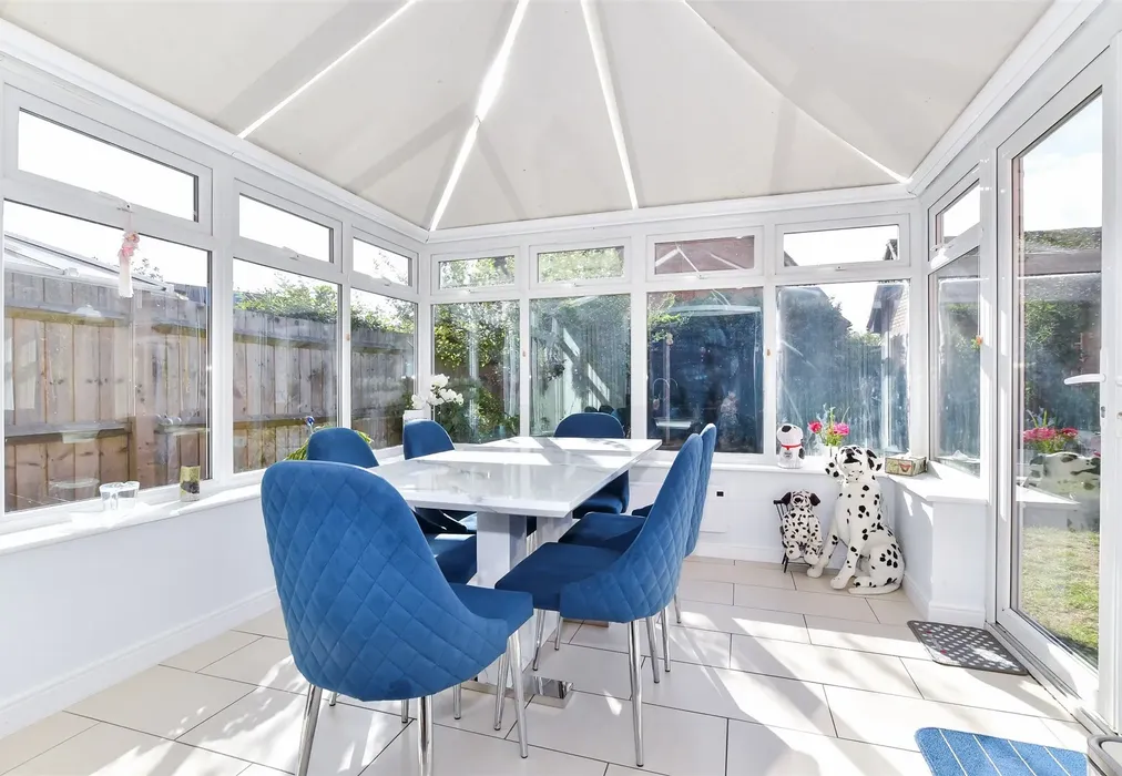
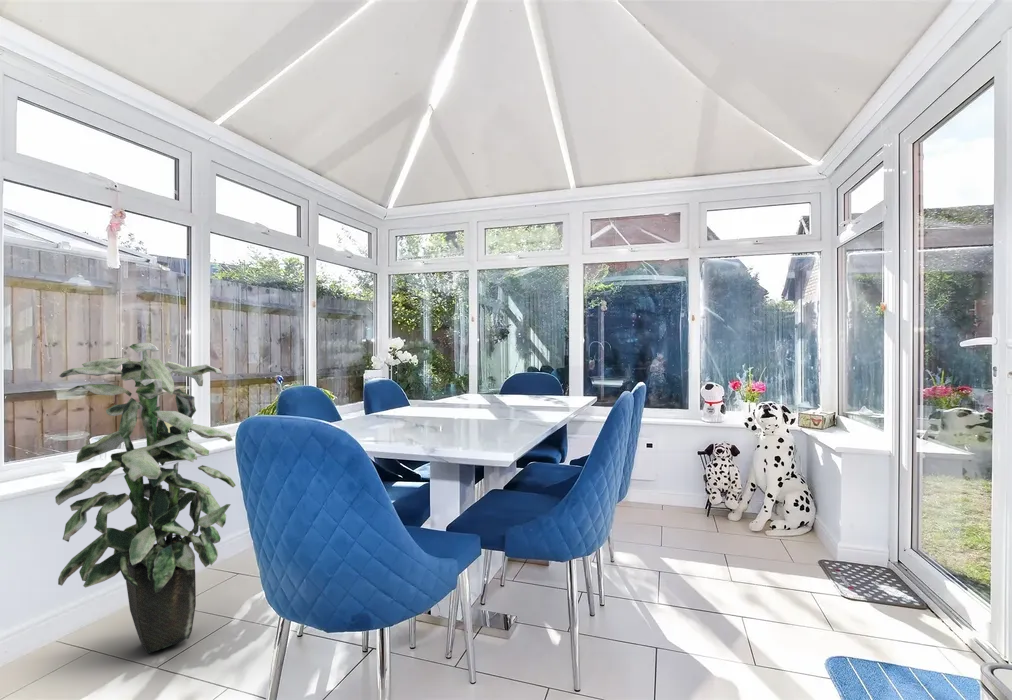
+ indoor plant [54,342,237,654]
